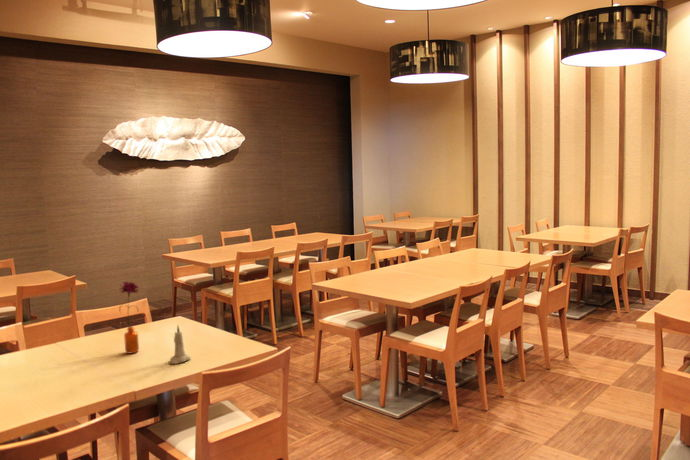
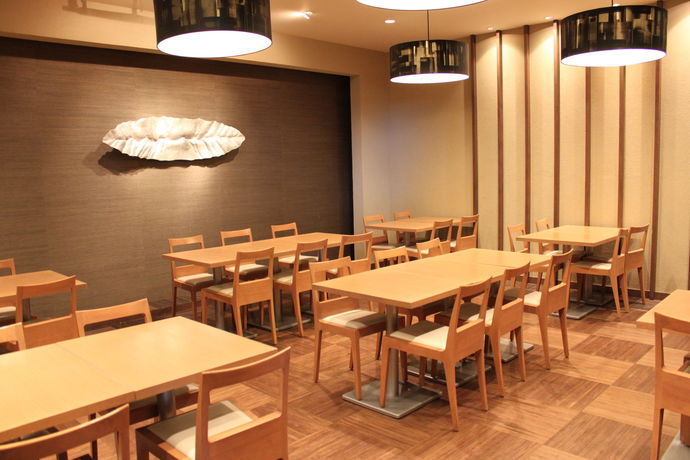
- candle [169,325,192,365]
- flower [118,280,140,354]
